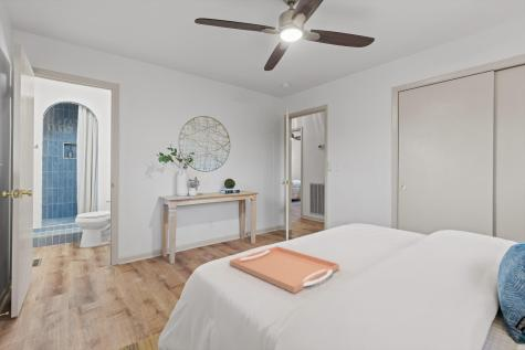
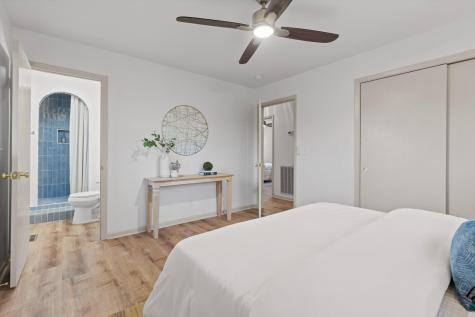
- serving tray [229,245,340,294]
